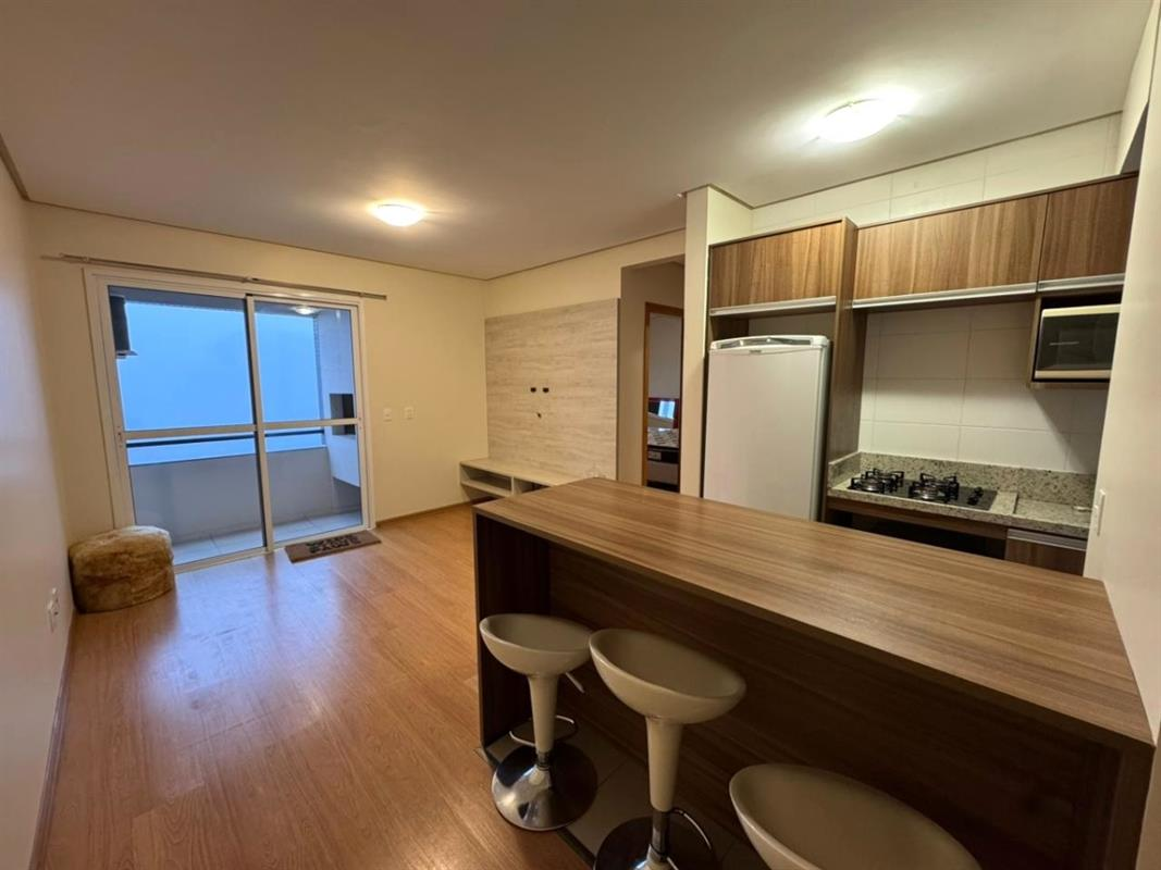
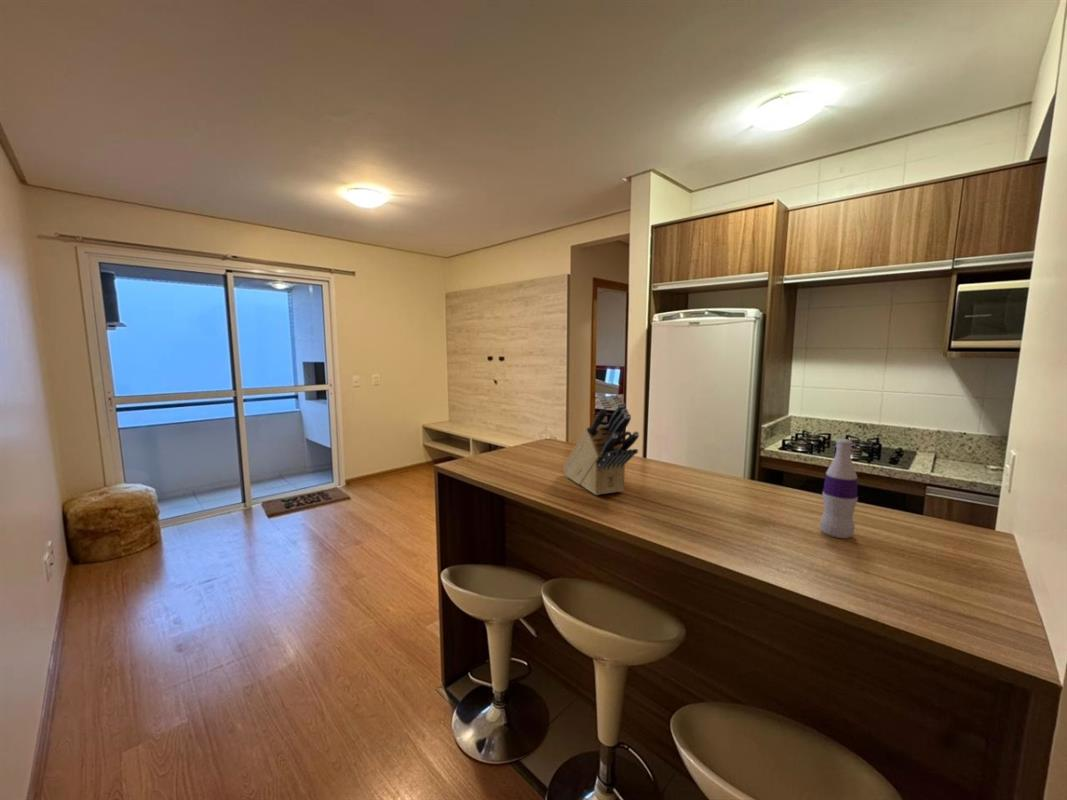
+ knife block [562,402,640,496]
+ bottle [819,438,859,539]
